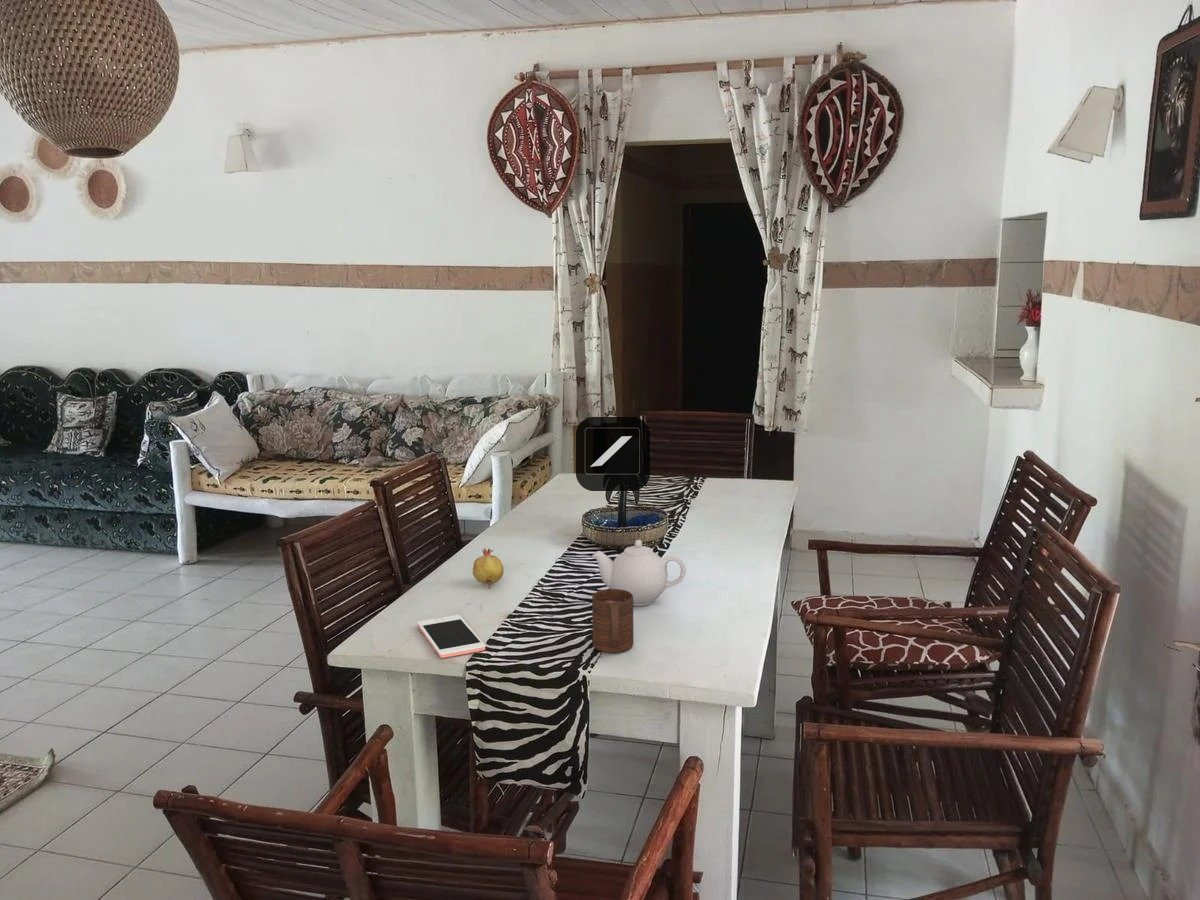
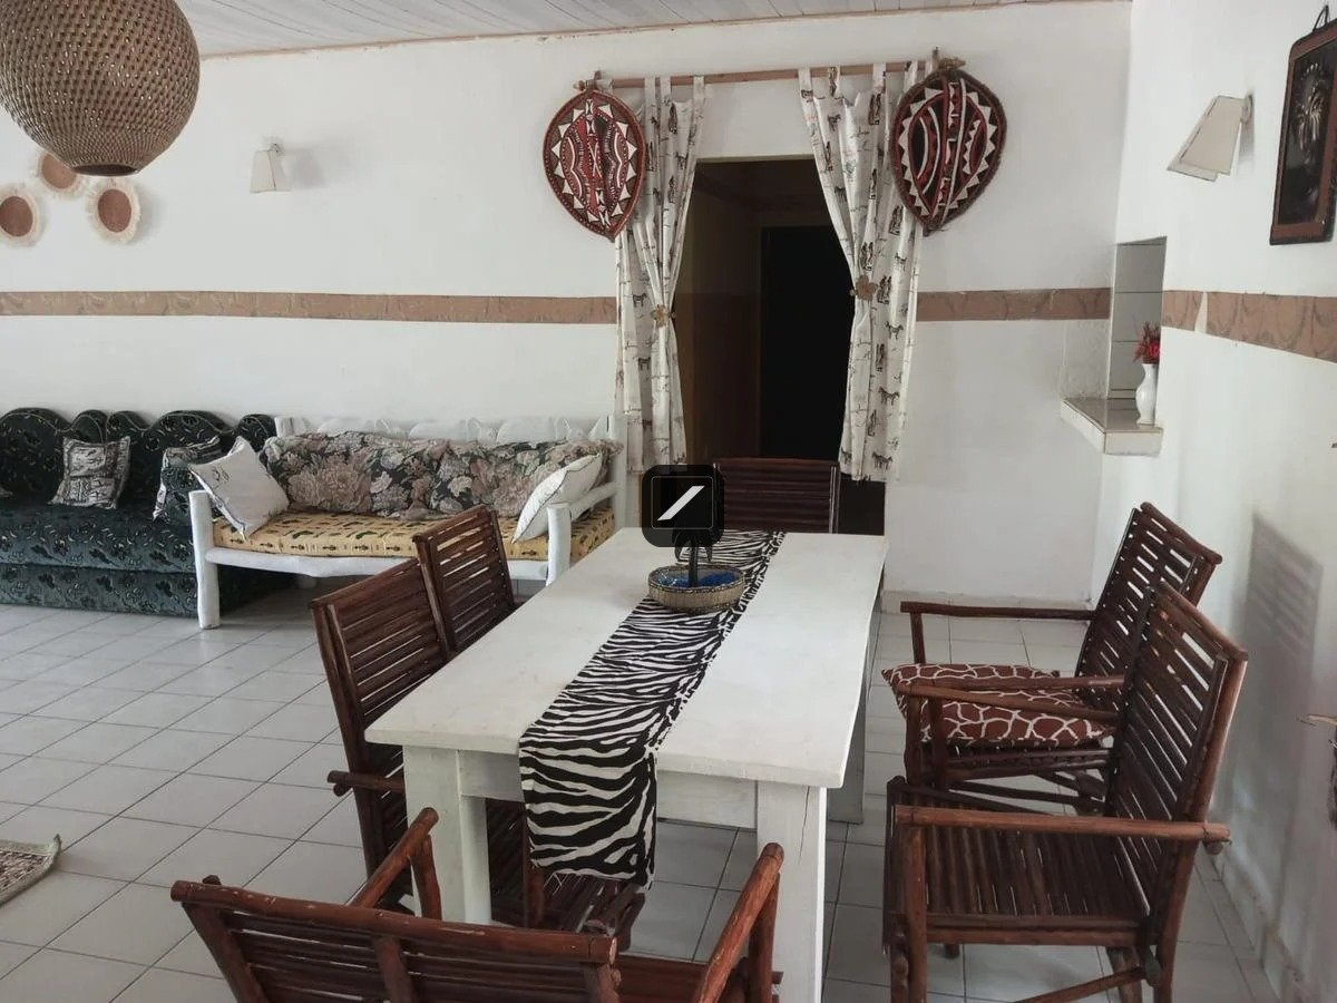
- cup [591,588,634,654]
- fruit [472,547,505,590]
- cell phone [416,614,486,659]
- teapot [591,539,687,607]
